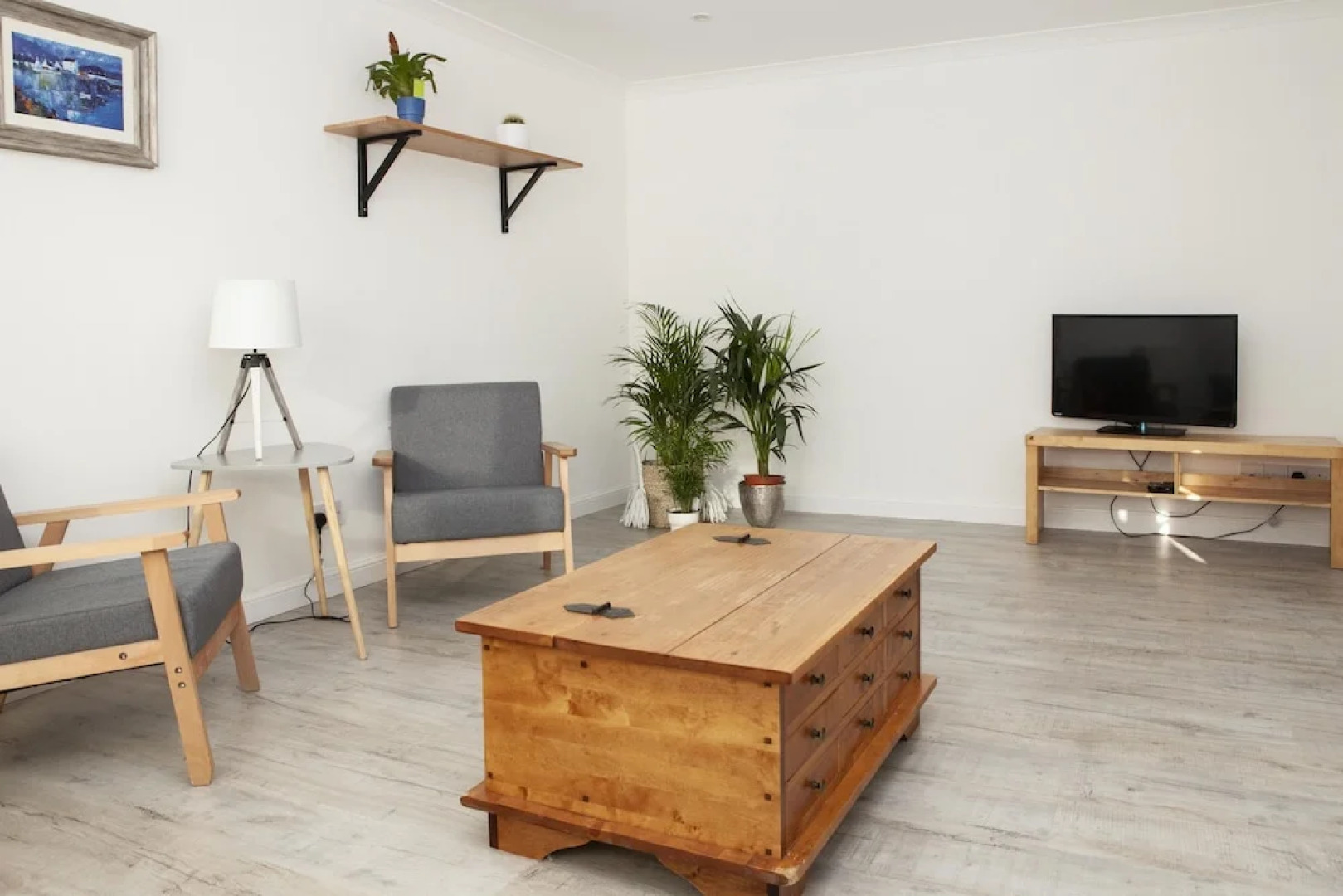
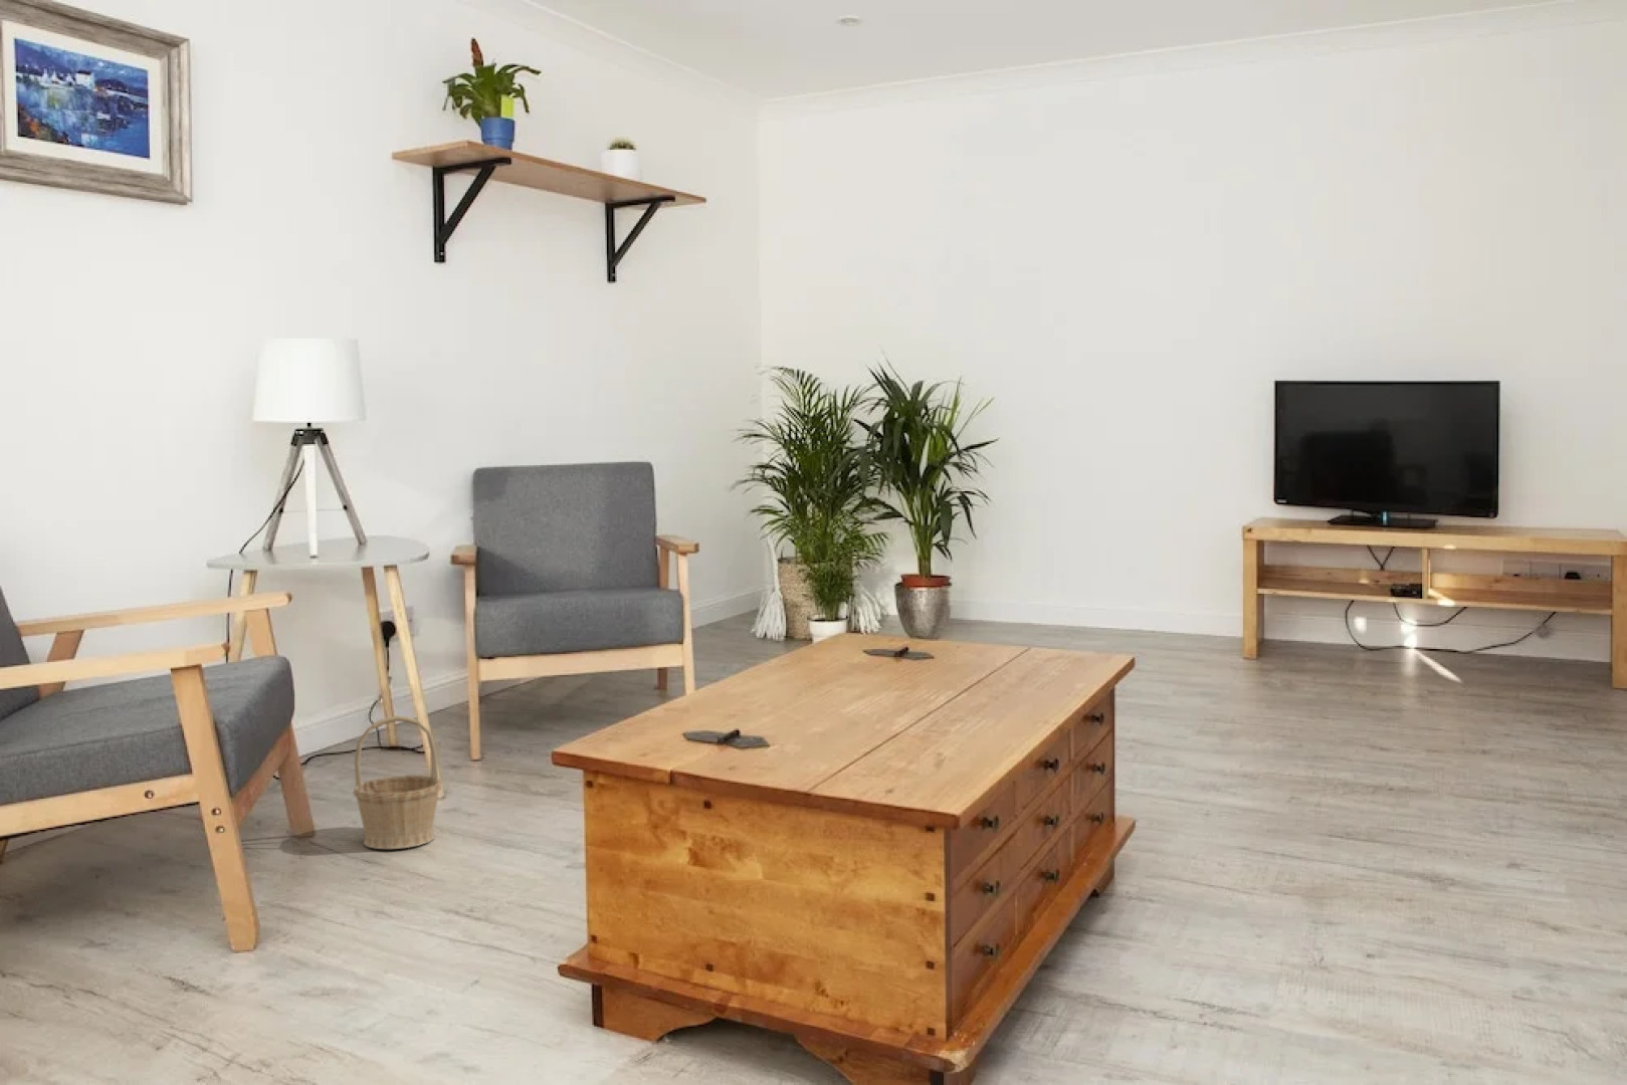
+ basket [353,714,442,850]
